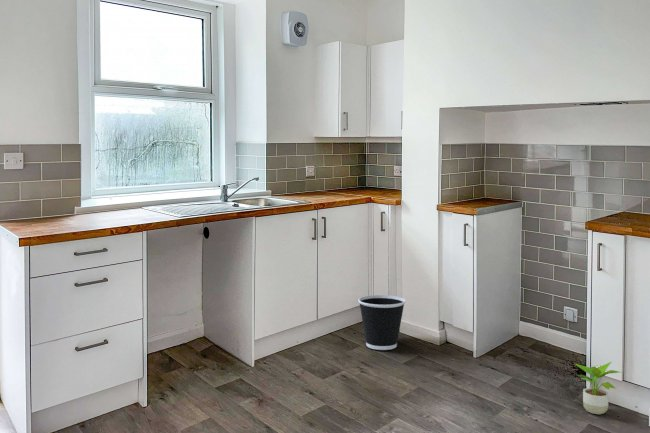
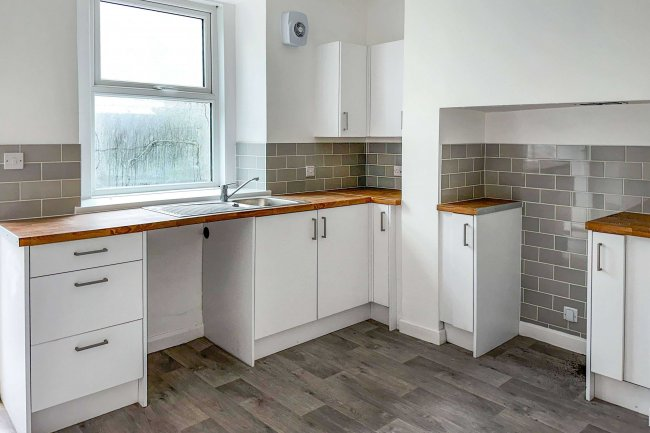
- wastebasket [357,294,406,351]
- potted plant [574,361,622,415]
